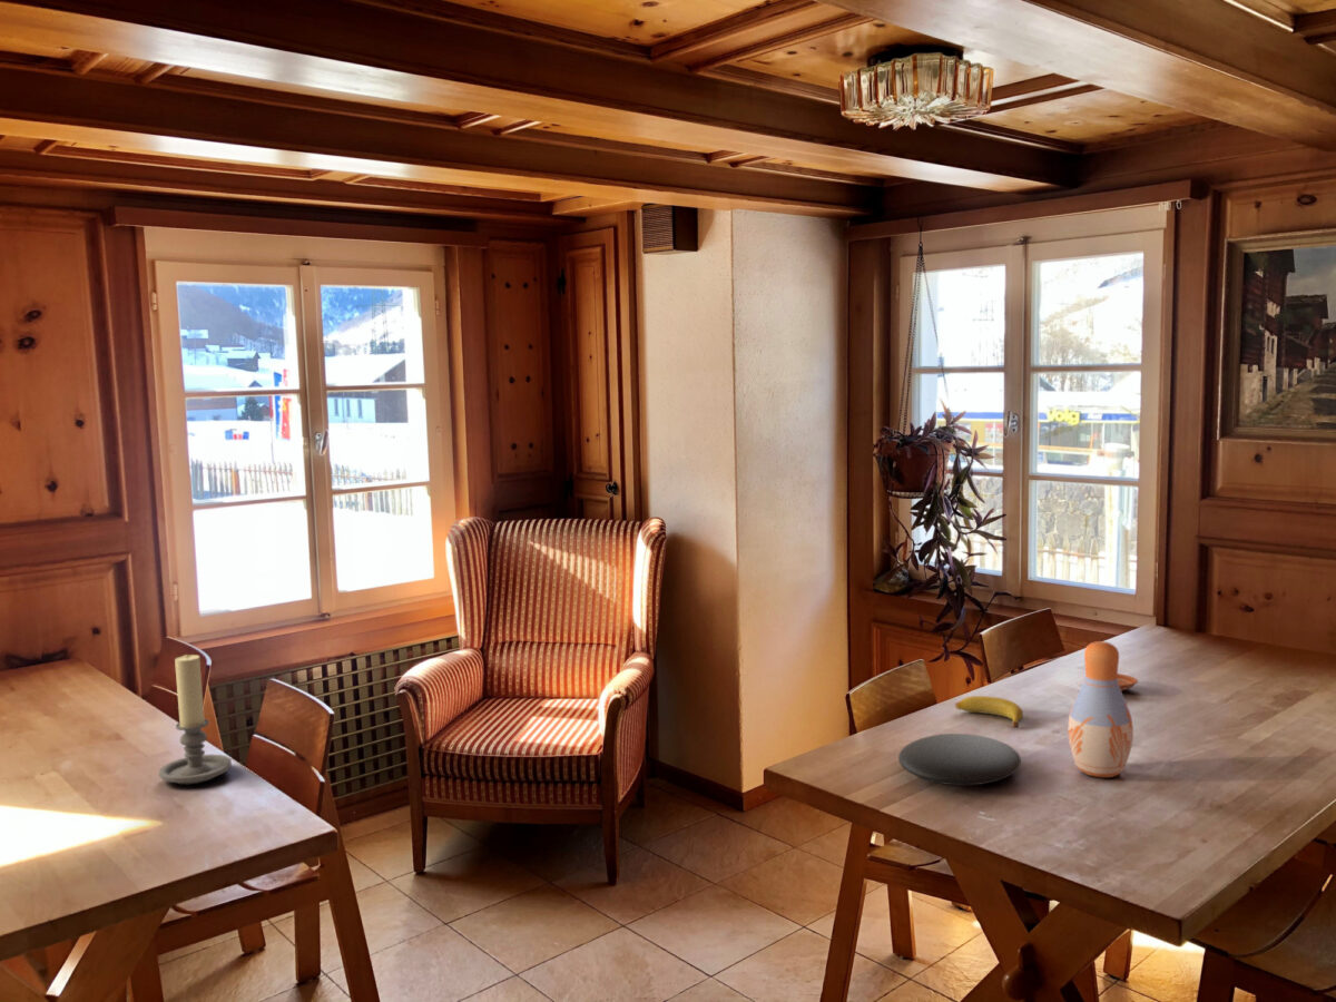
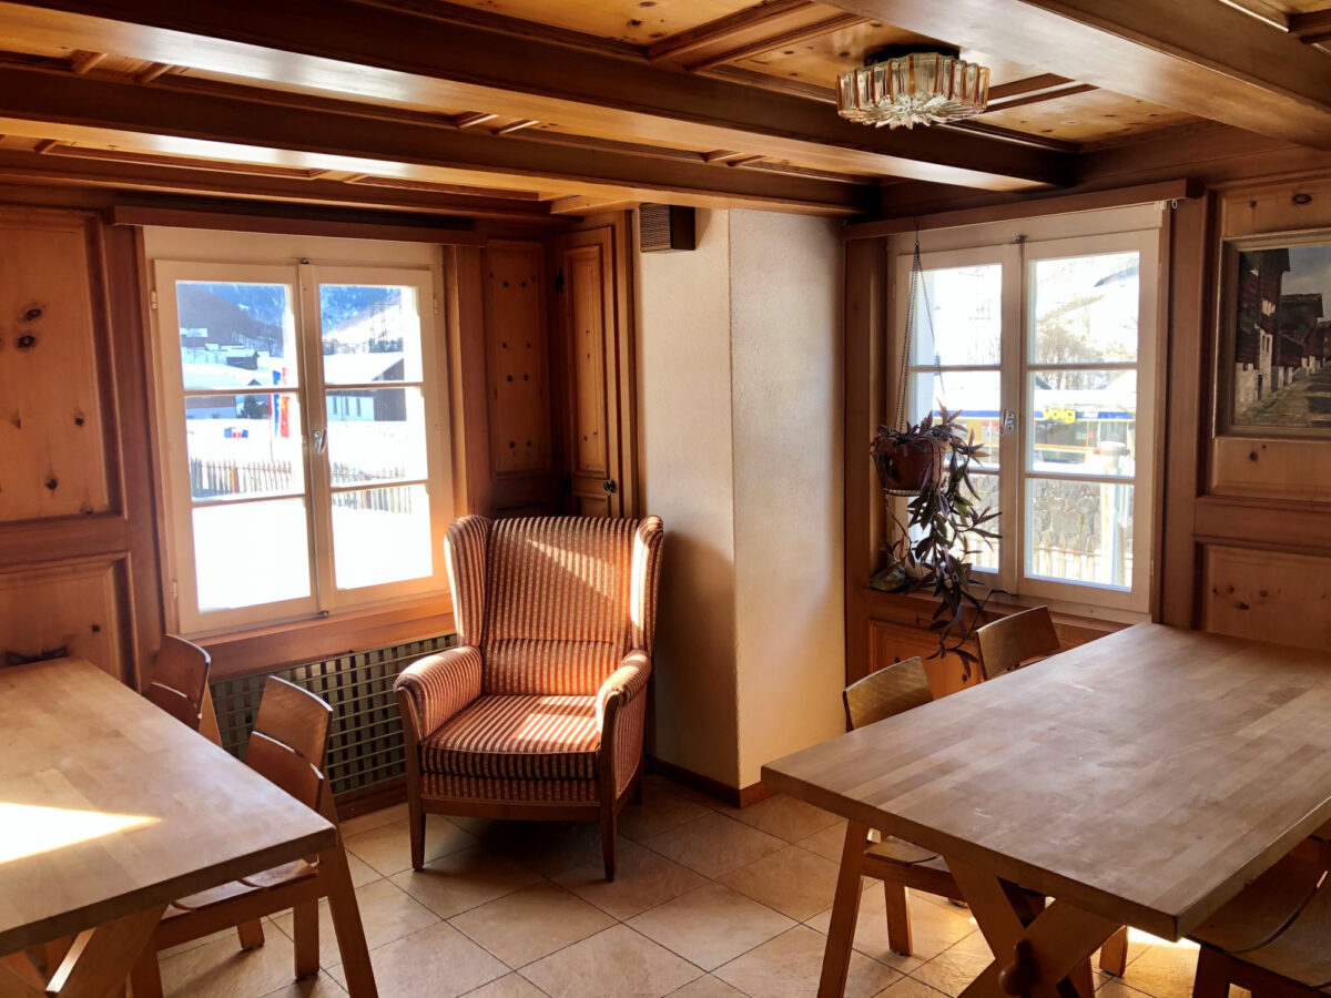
- plate [1083,672,1139,692]
- vase [1067,640,1134,778]
- plate [897,733,1022,786]
- banana [954,695,1024,728]
- candle holder [158,654,233,785]
